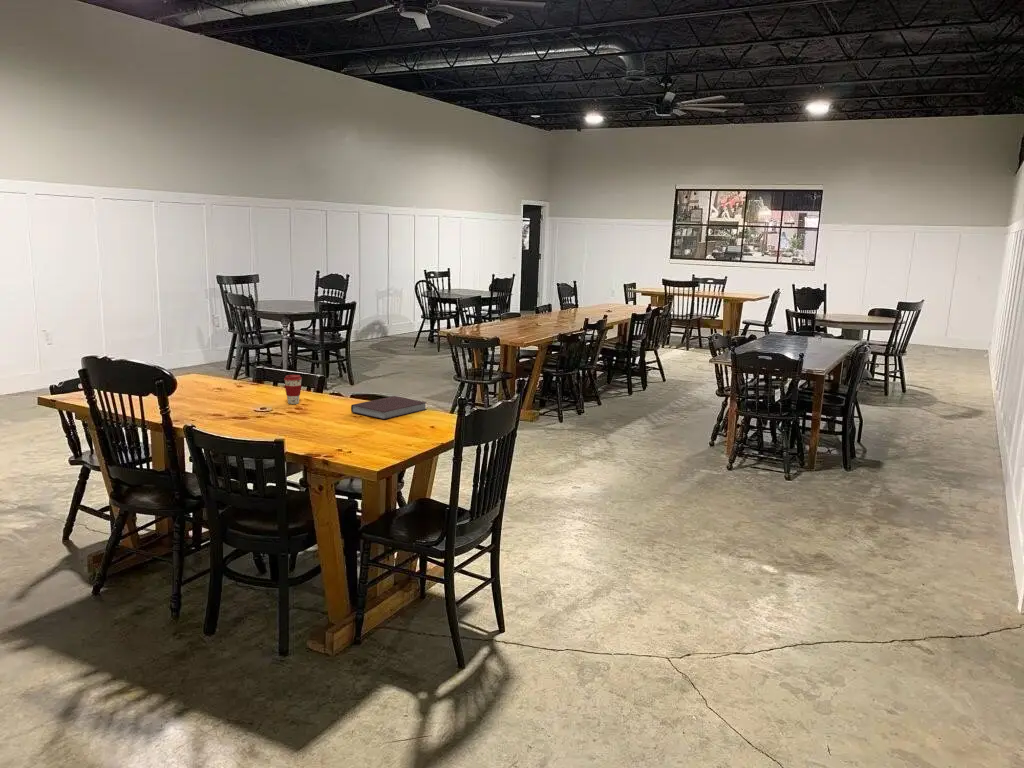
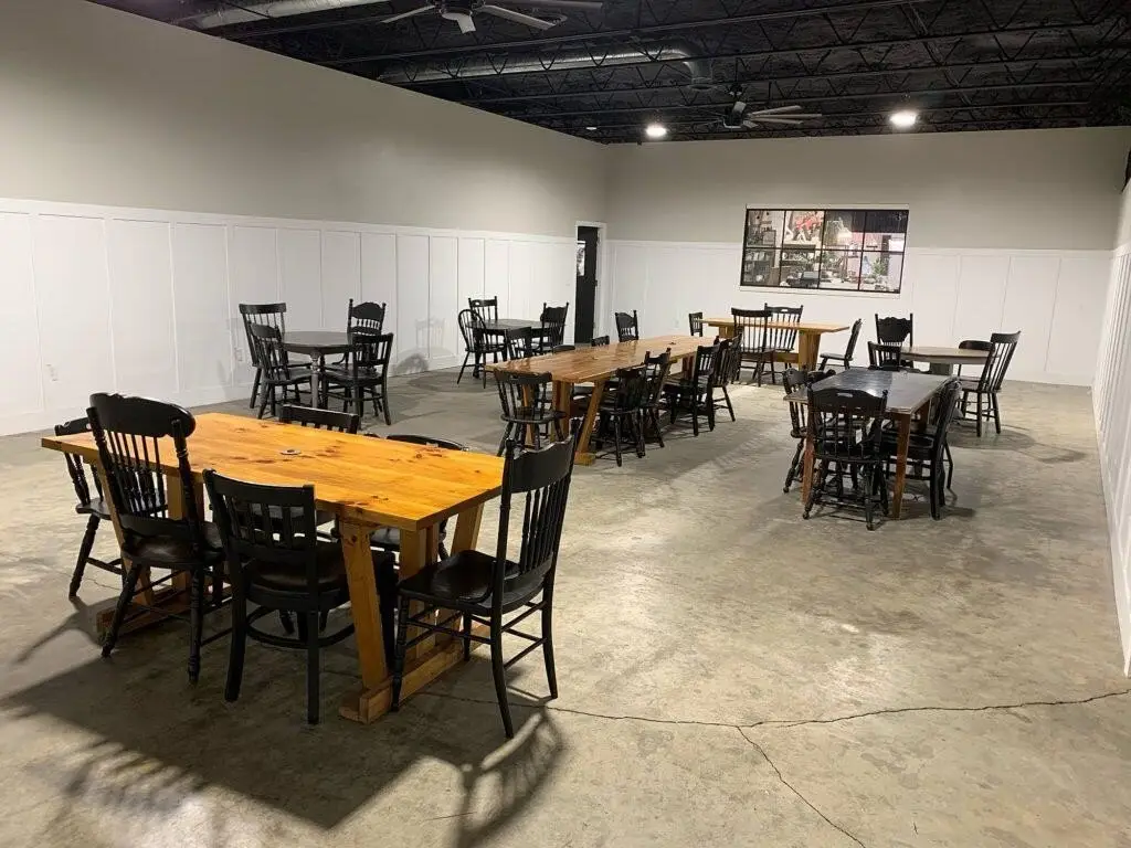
- notebook [350,395,428,420]
- coffee cup [283,374,303,405]
